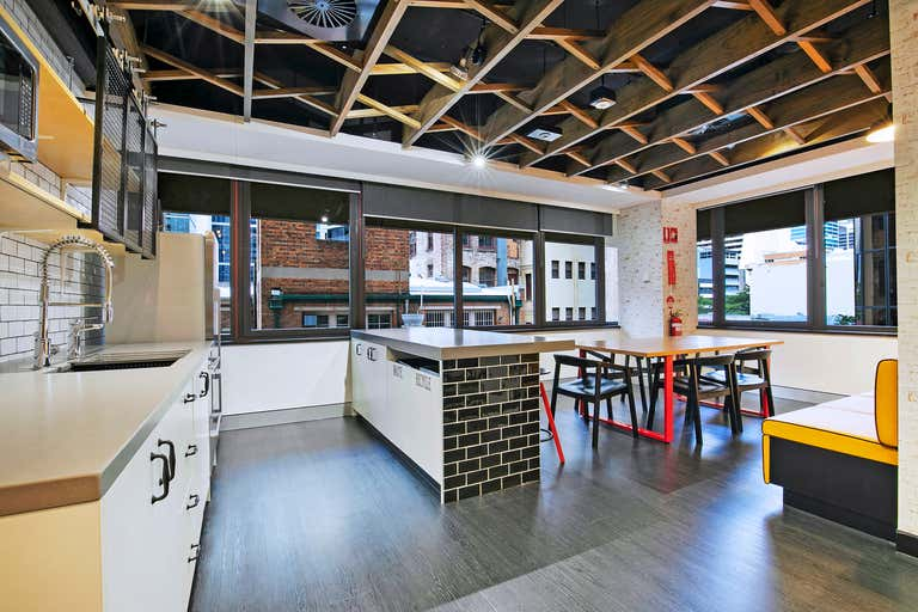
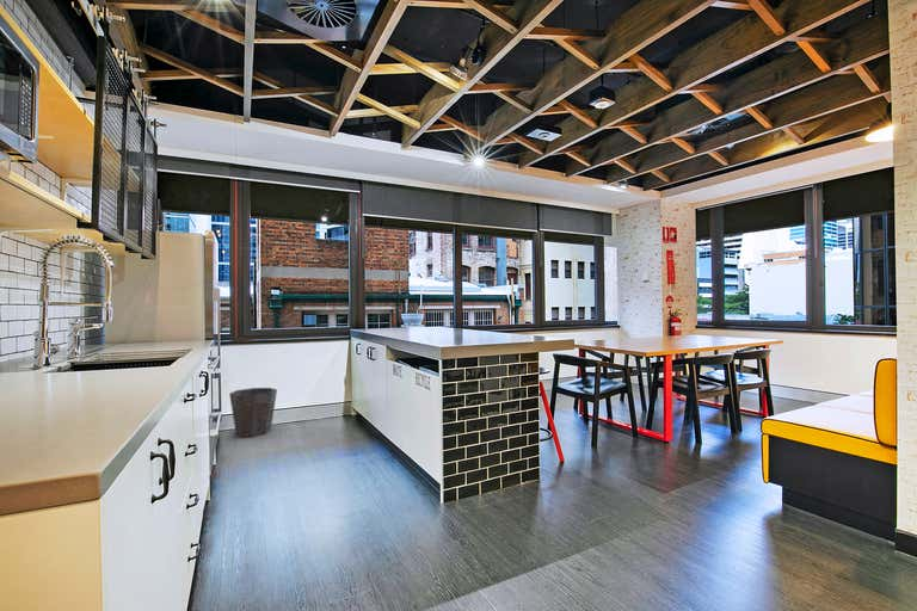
+ waste bin [228,387,278,438]
